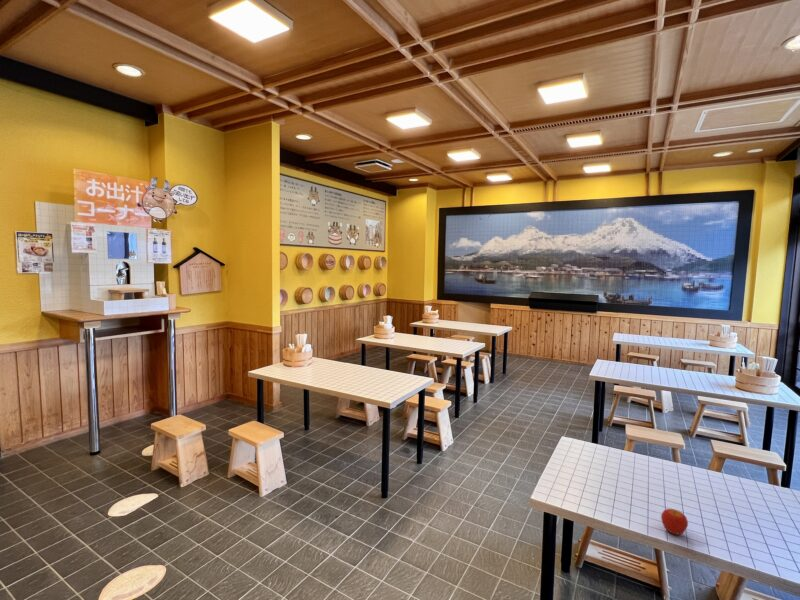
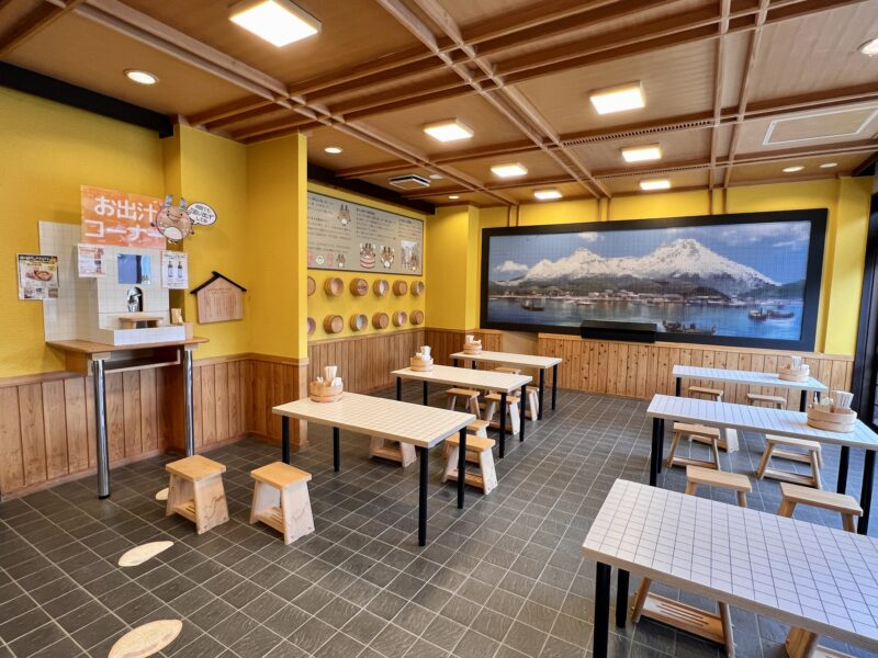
- apple [660,508,689,536]
